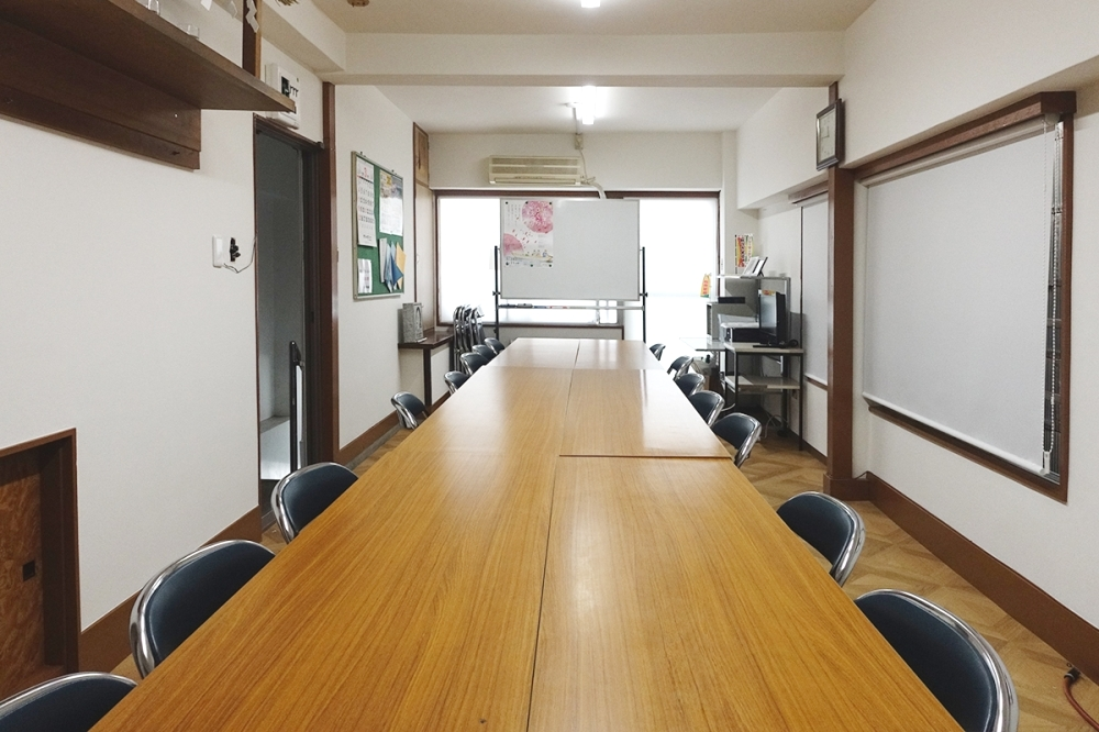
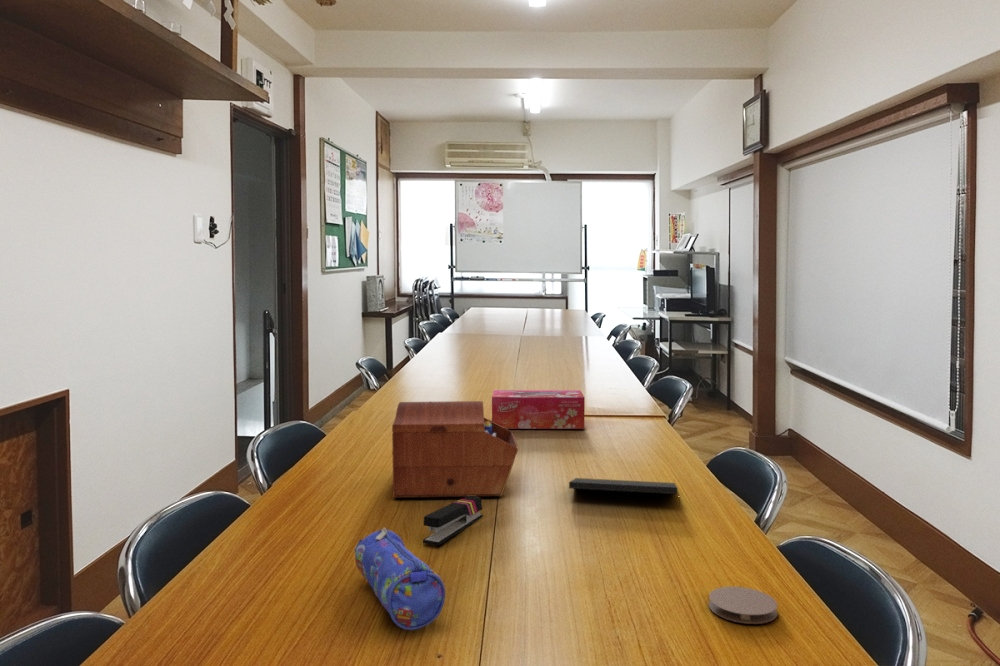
+ sewing box [391,400,519,499]
+ tissue box [491,389,586,430]
+ stapler [422,496,484,546]
+ coaster [708,586,779,625]
+ pencil case [353,527,446,631]
+ notepad [568,477,682,510]
